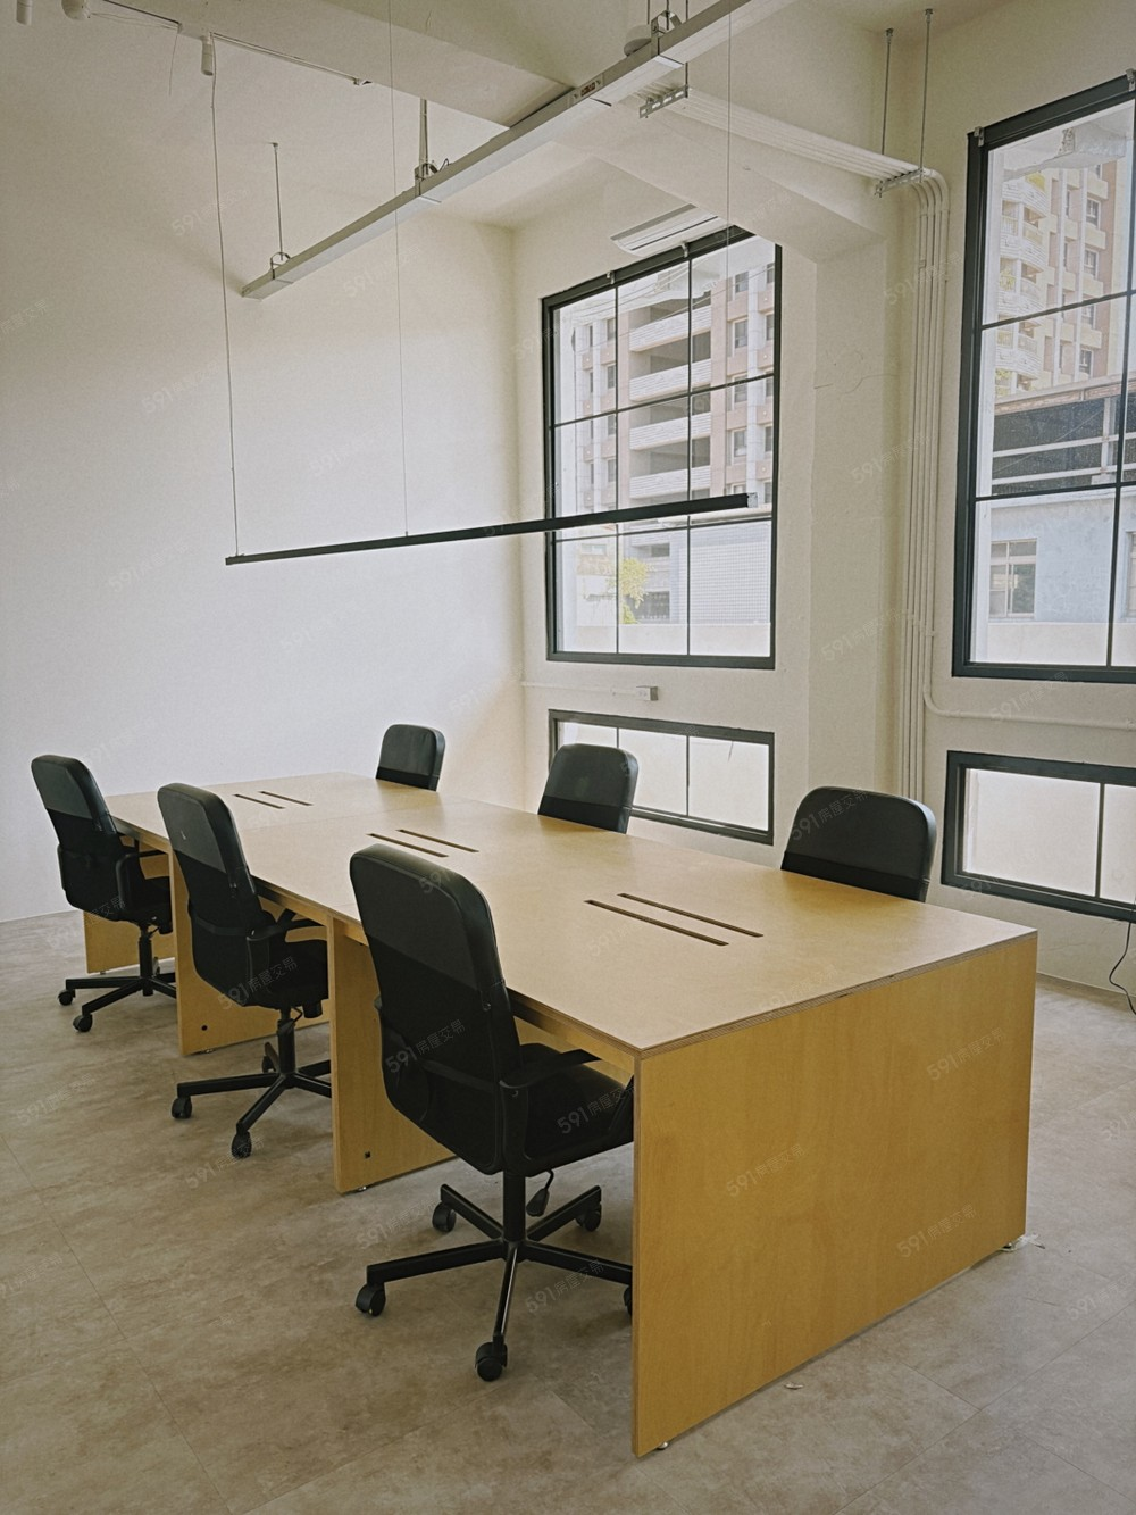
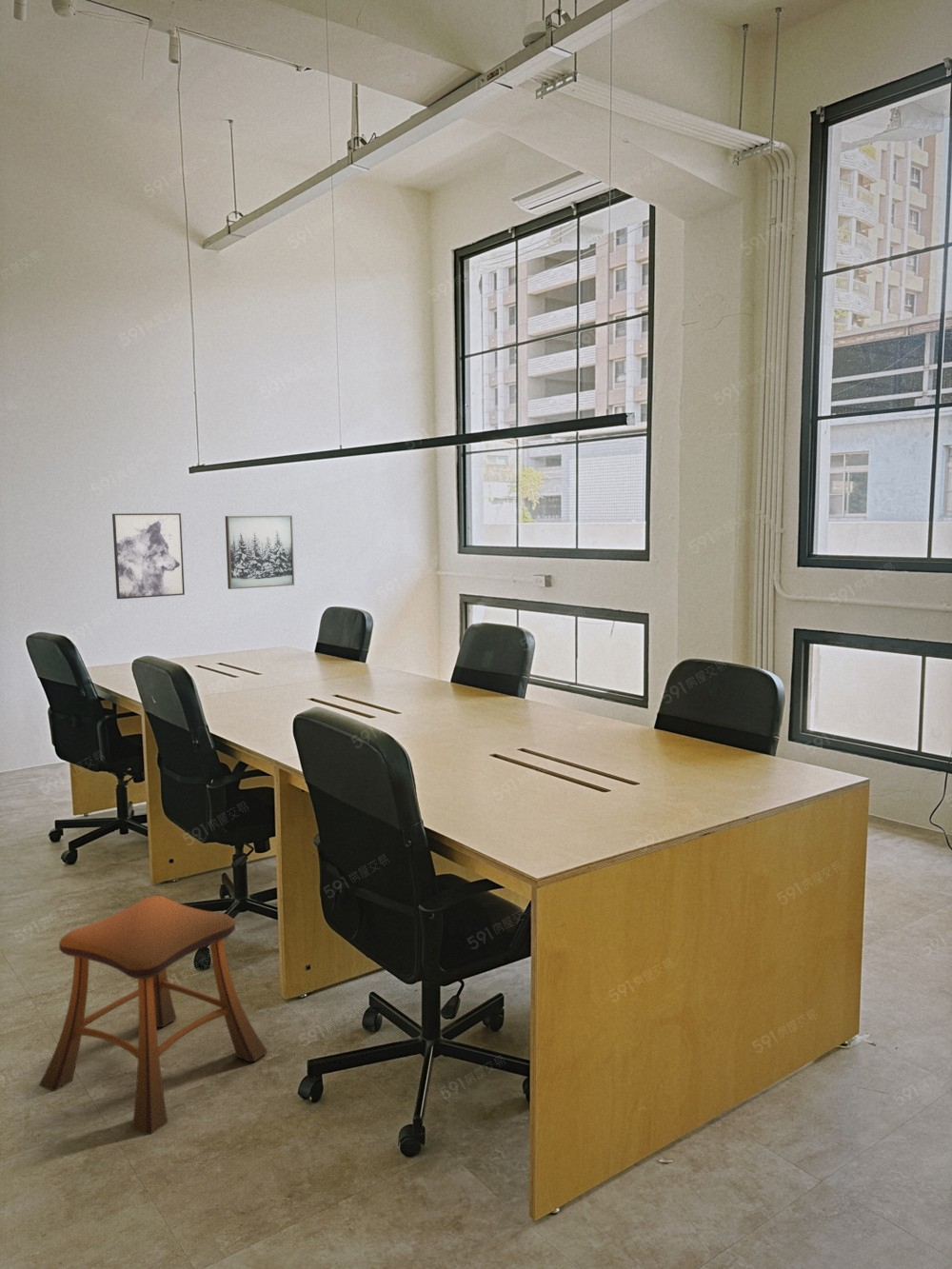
+ wall art [225,515,295,590]
+ stool [38,895,268,1136]
+ wall art [111,512,186,600]
